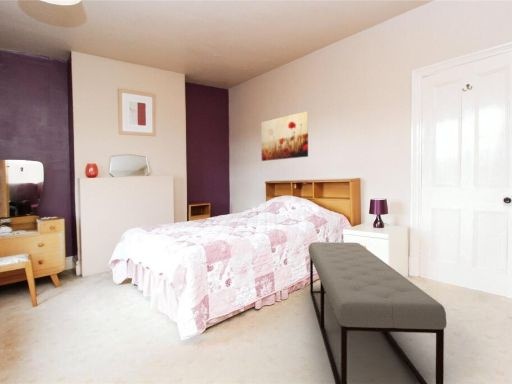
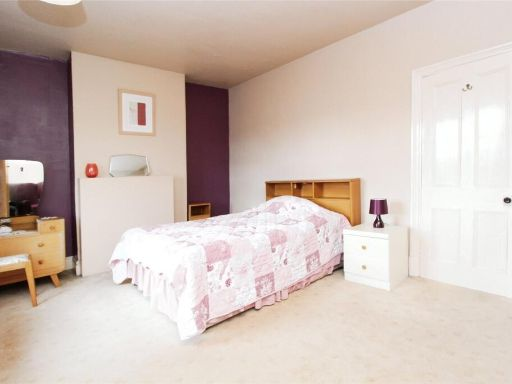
- wall art [260,110,309,162]
- bench [308,241,447,384]
